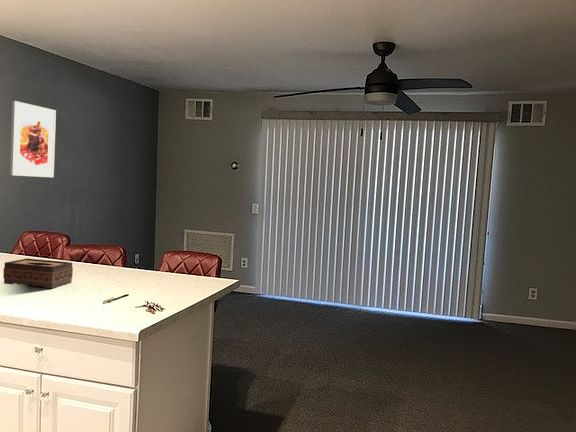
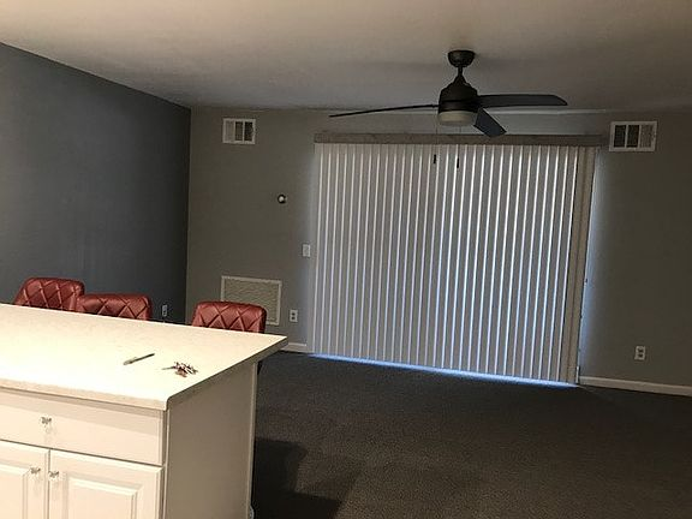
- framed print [9,100,57,178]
- tissue box [2,258,74,289]
